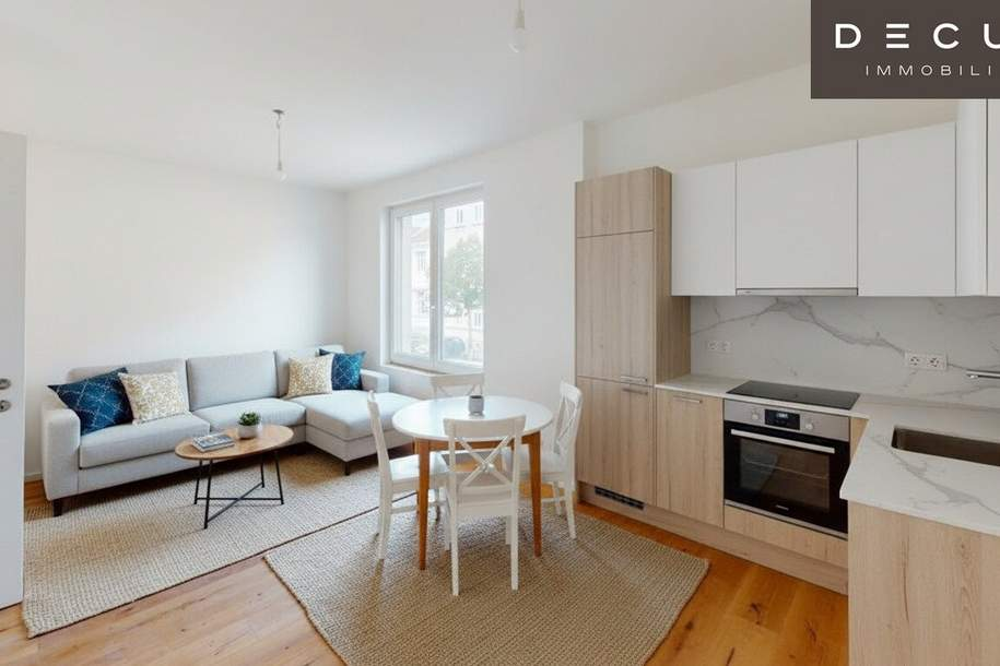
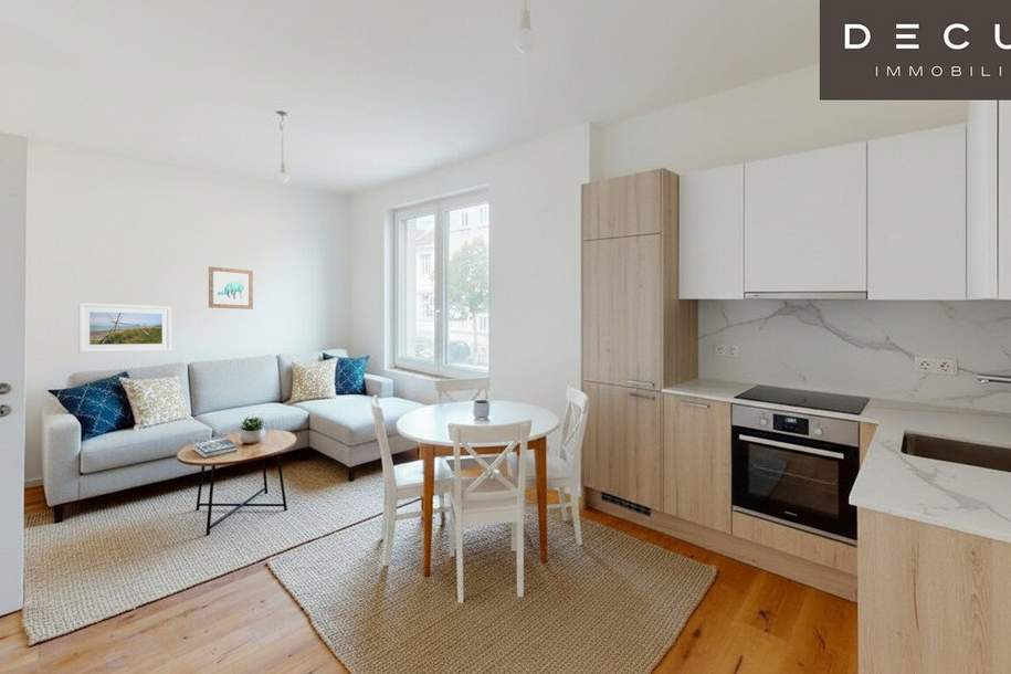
+ wall art [208,265,254,310]
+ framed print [77,302,172,354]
